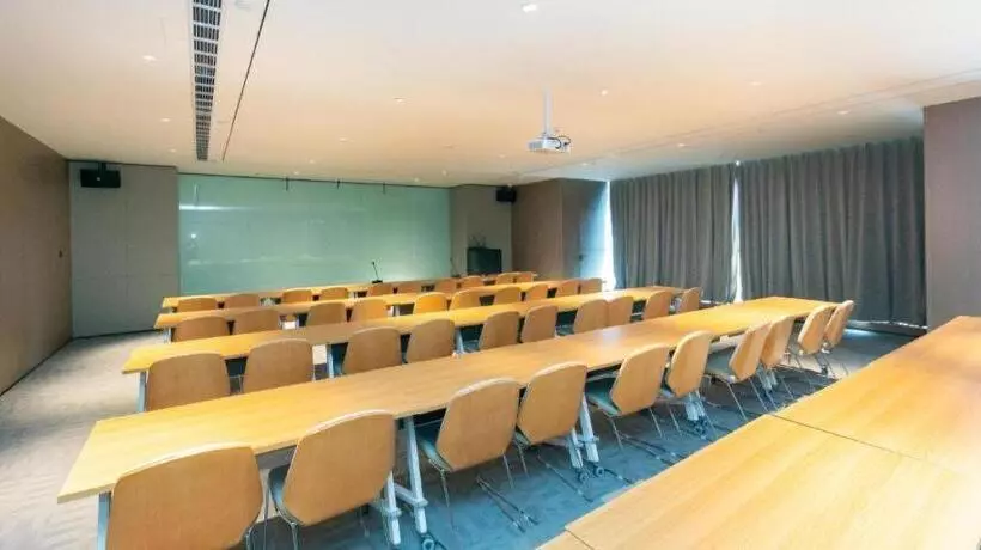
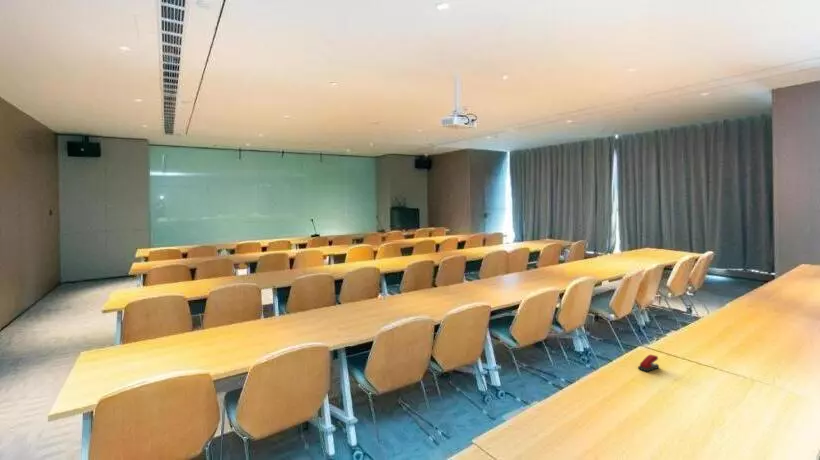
+ stapler [637,354,660,372]
